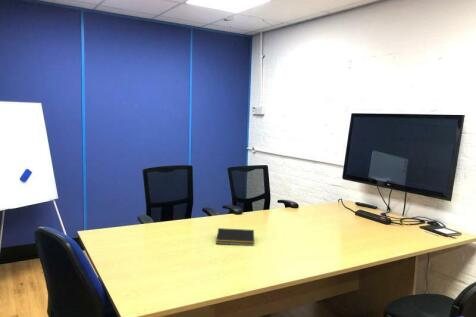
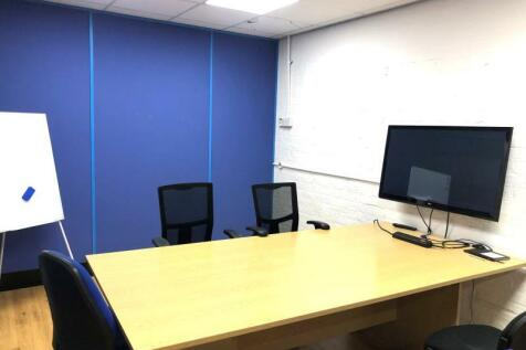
- notepad [215,227,255,247]
